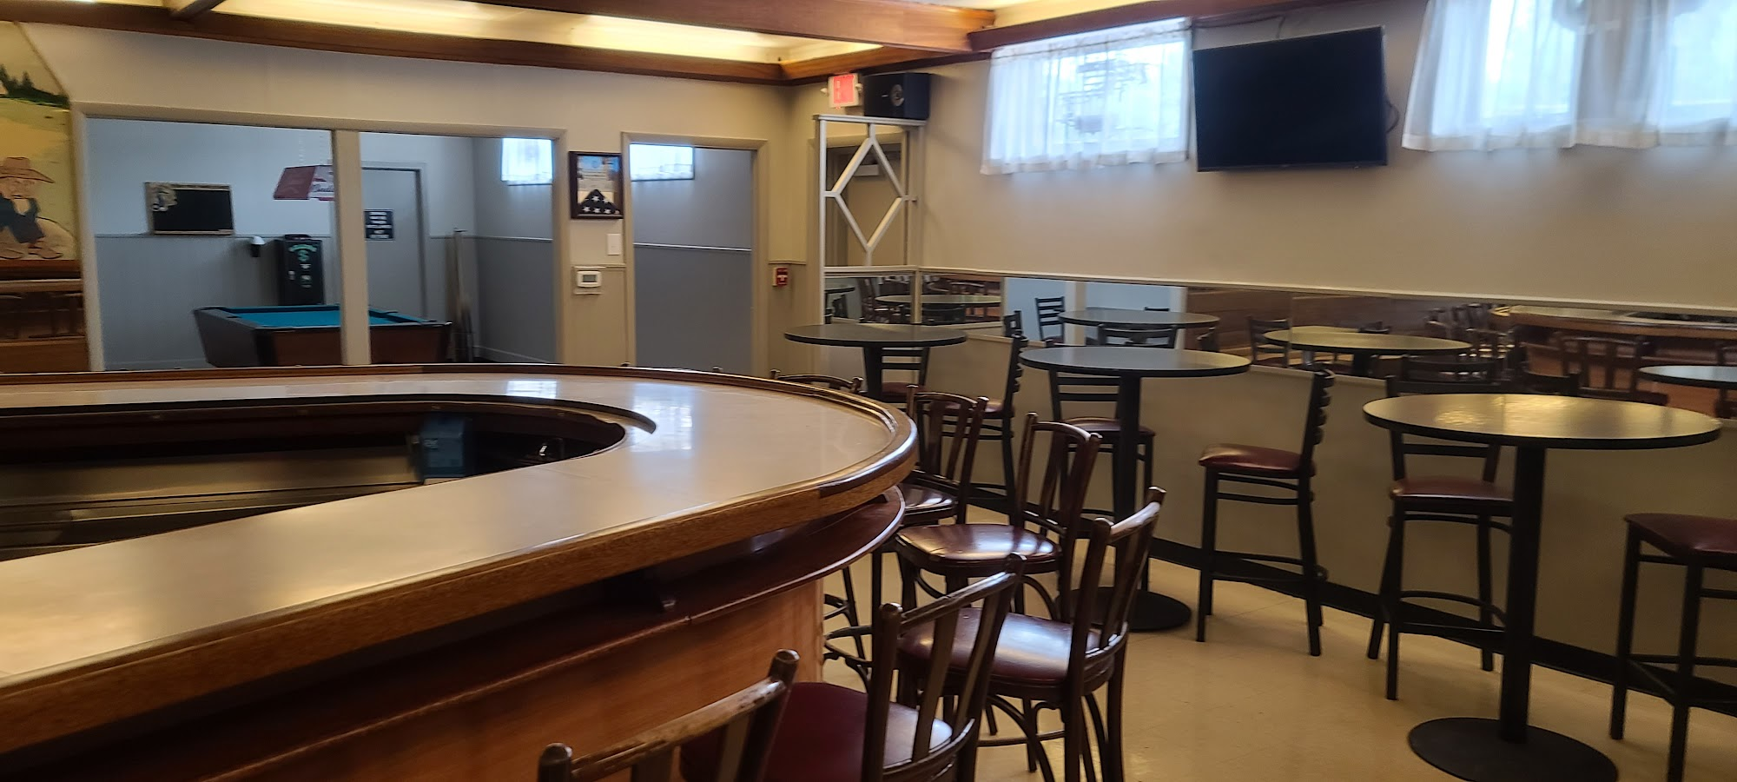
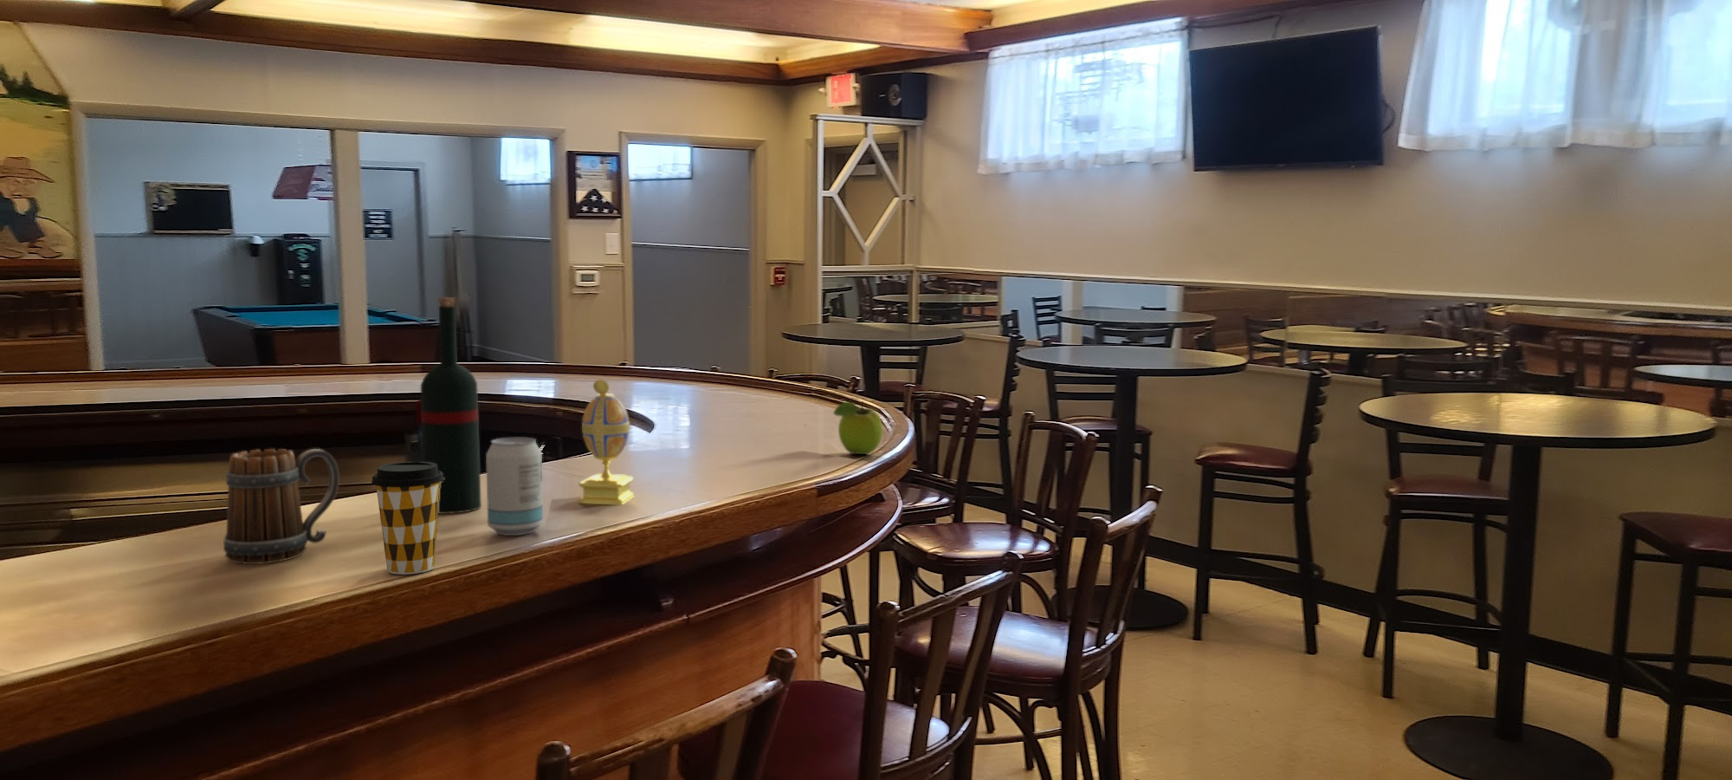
+ wine bottle [415,296,483,515]
+ beer mug [222,449,340,565]
+ fruit [832,401,884,455]
+ coffee cup [371,461,444,576]
+ decorative egg [578,379,635,506]
+ beverage can [485,436,543,537]
